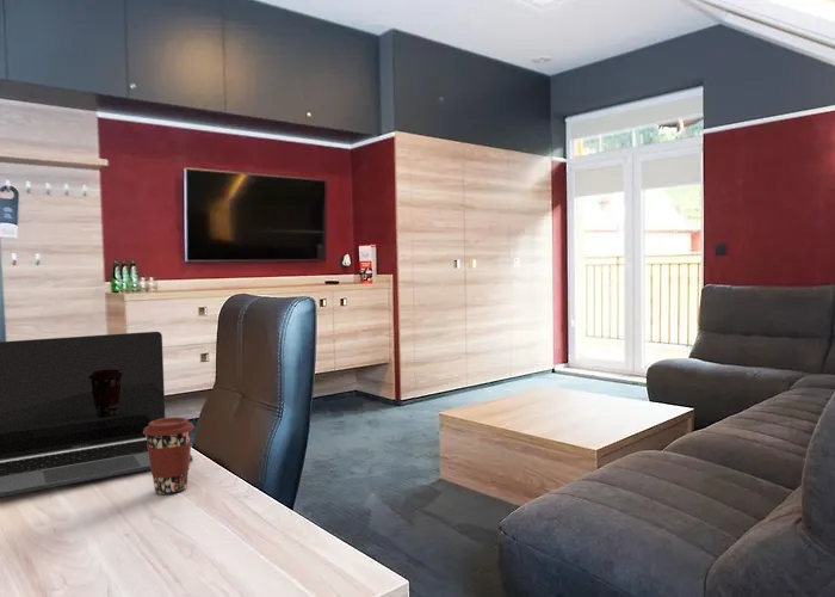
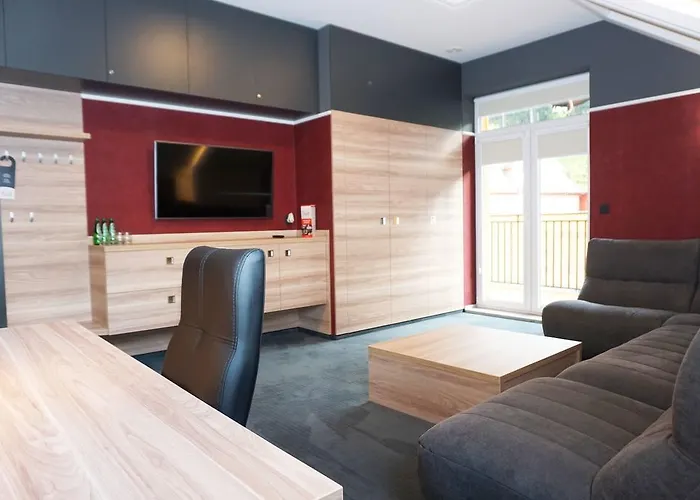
- coffee cup [143,417,196,496]
- laptop [0,331,193,498]
